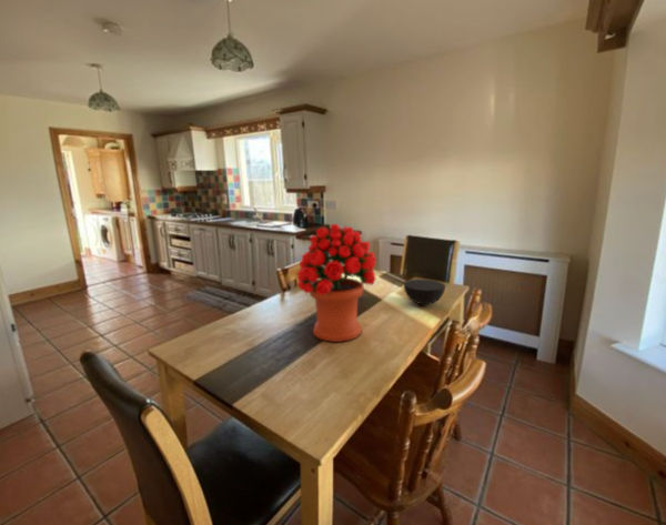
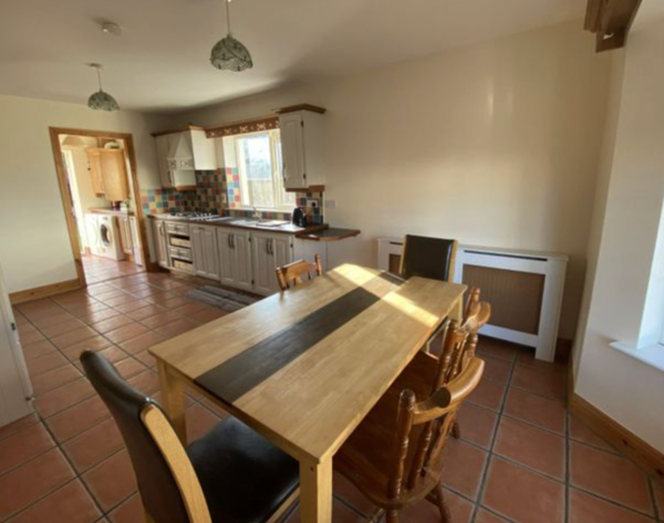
- bowl [403,279,446,305]
- bouquet [296,222,377,343]
